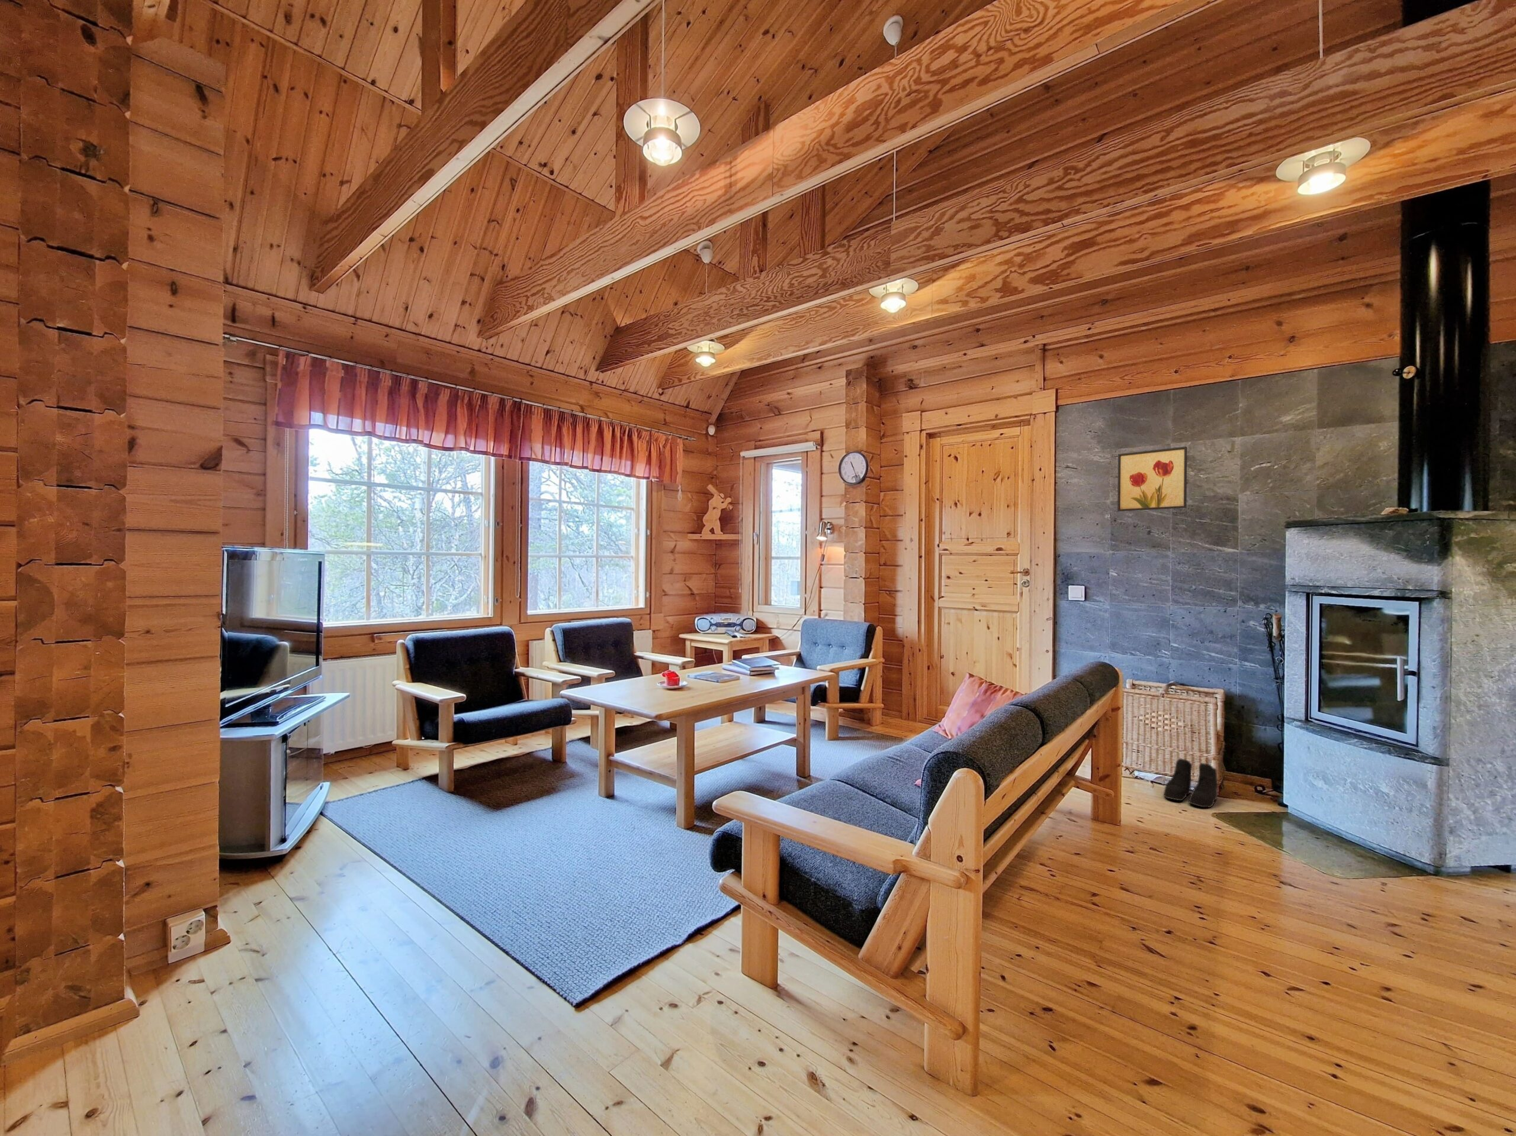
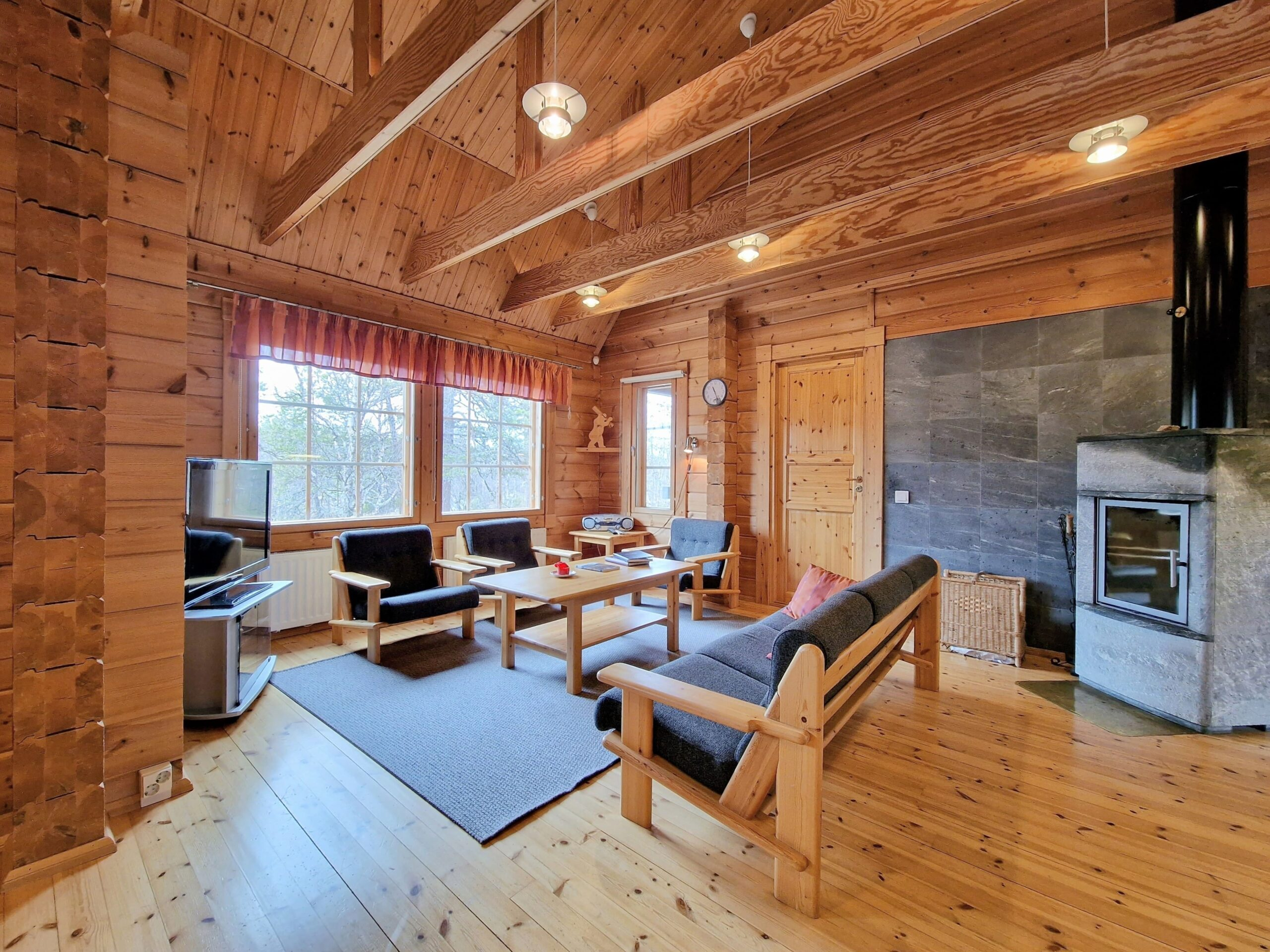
- boots [1163,758,1218,808]
- wall art [1117,446,1188,512]
